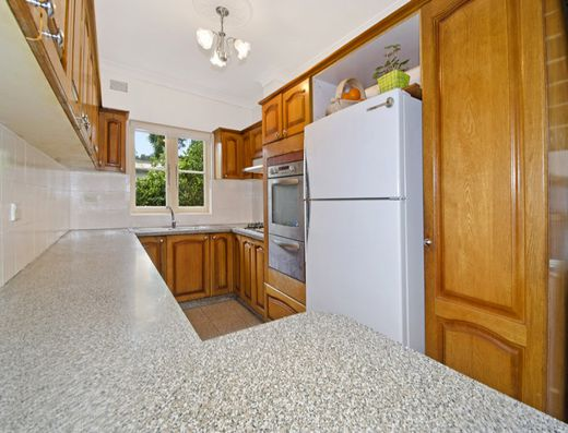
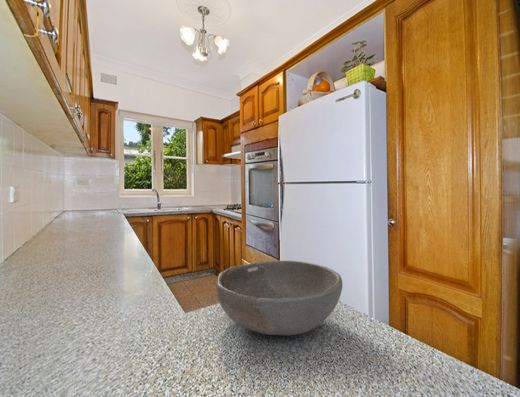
+ bowl [215,260,343,336]
